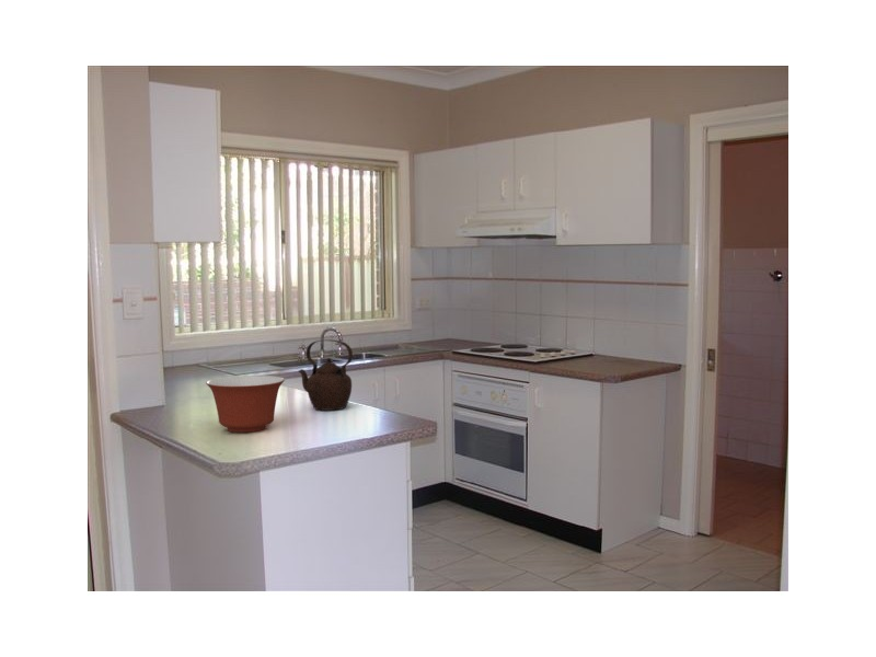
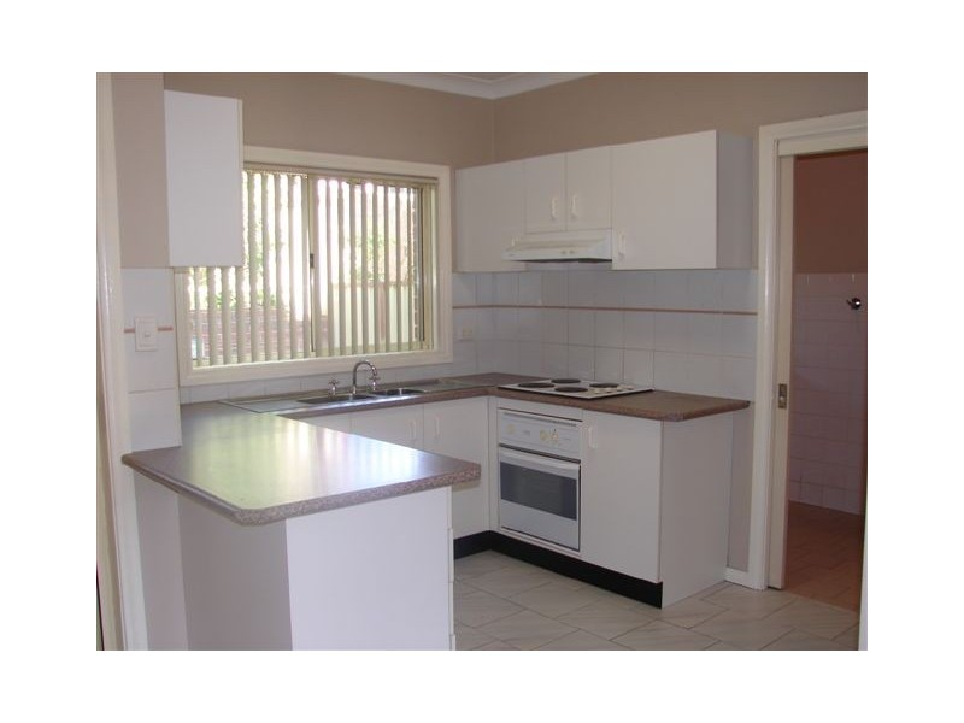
- mixing bowl [205,374,286,434]
- teapot [297,338,354,412]
